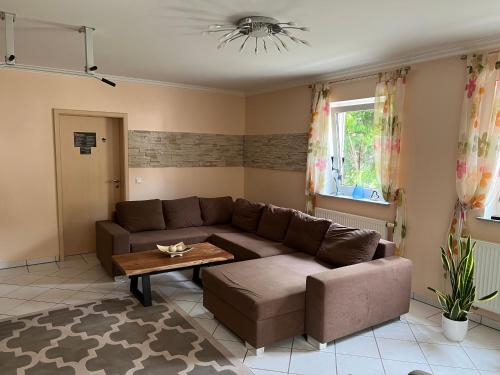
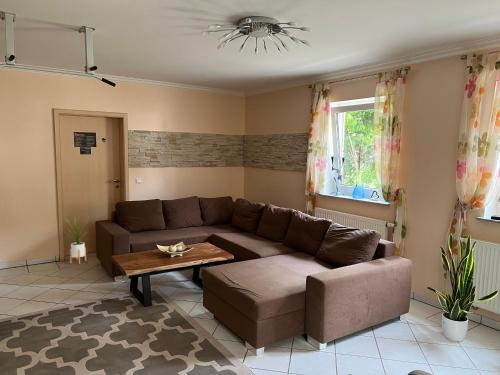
+ house plant [63,214,91,265]
